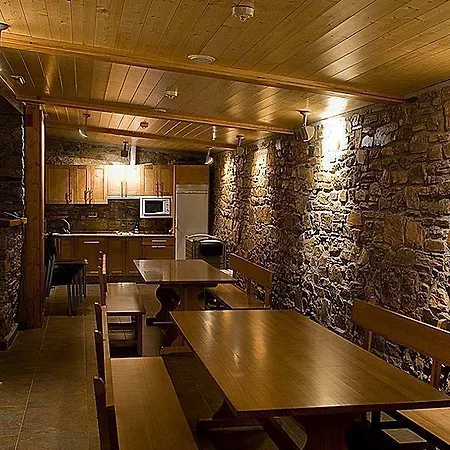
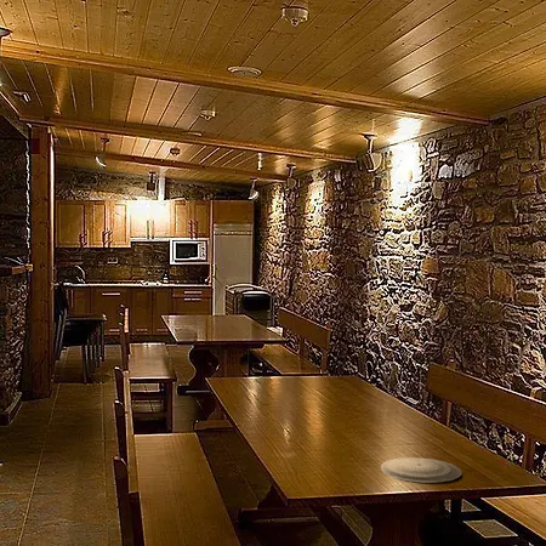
+ plate [380,456,462,484]
